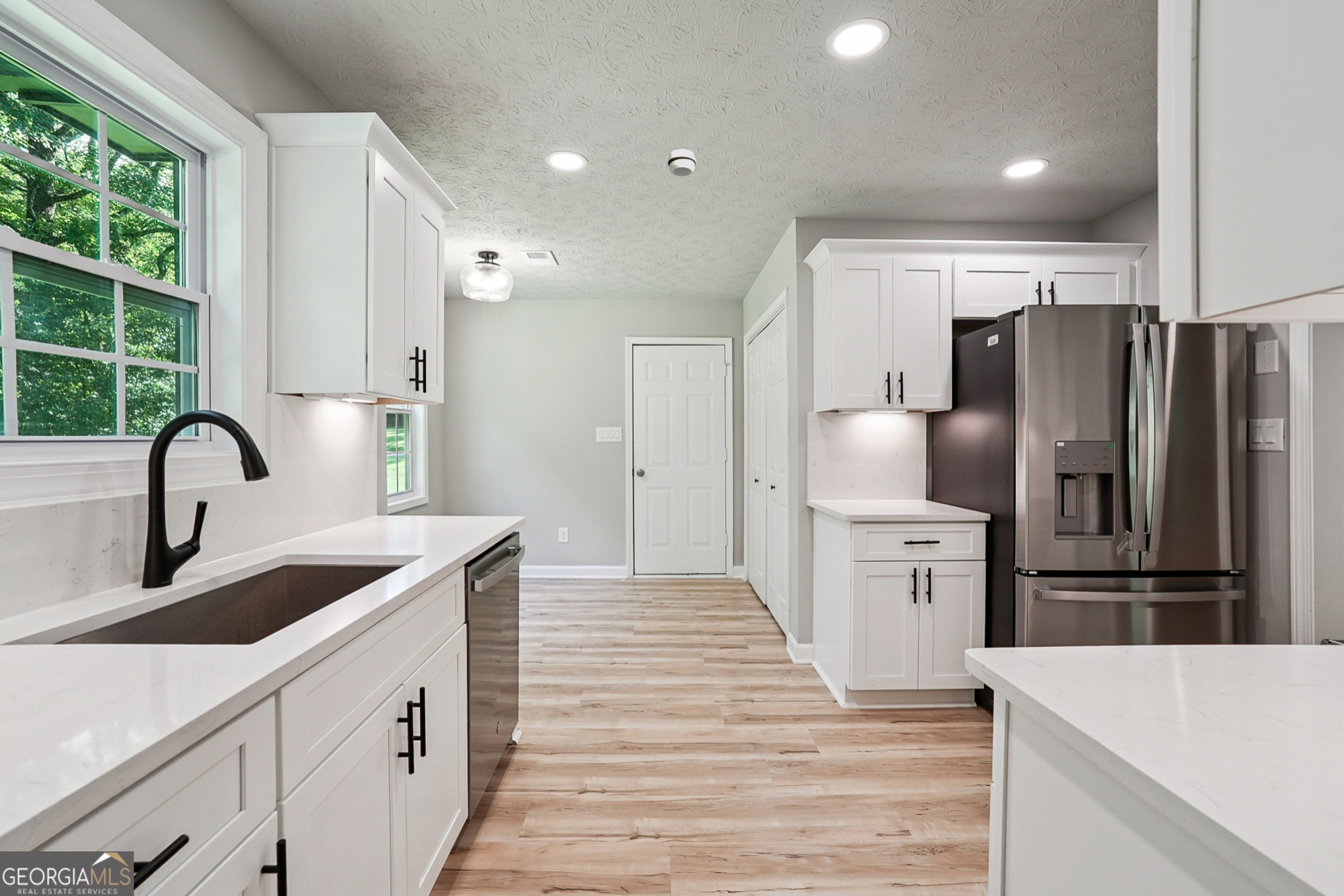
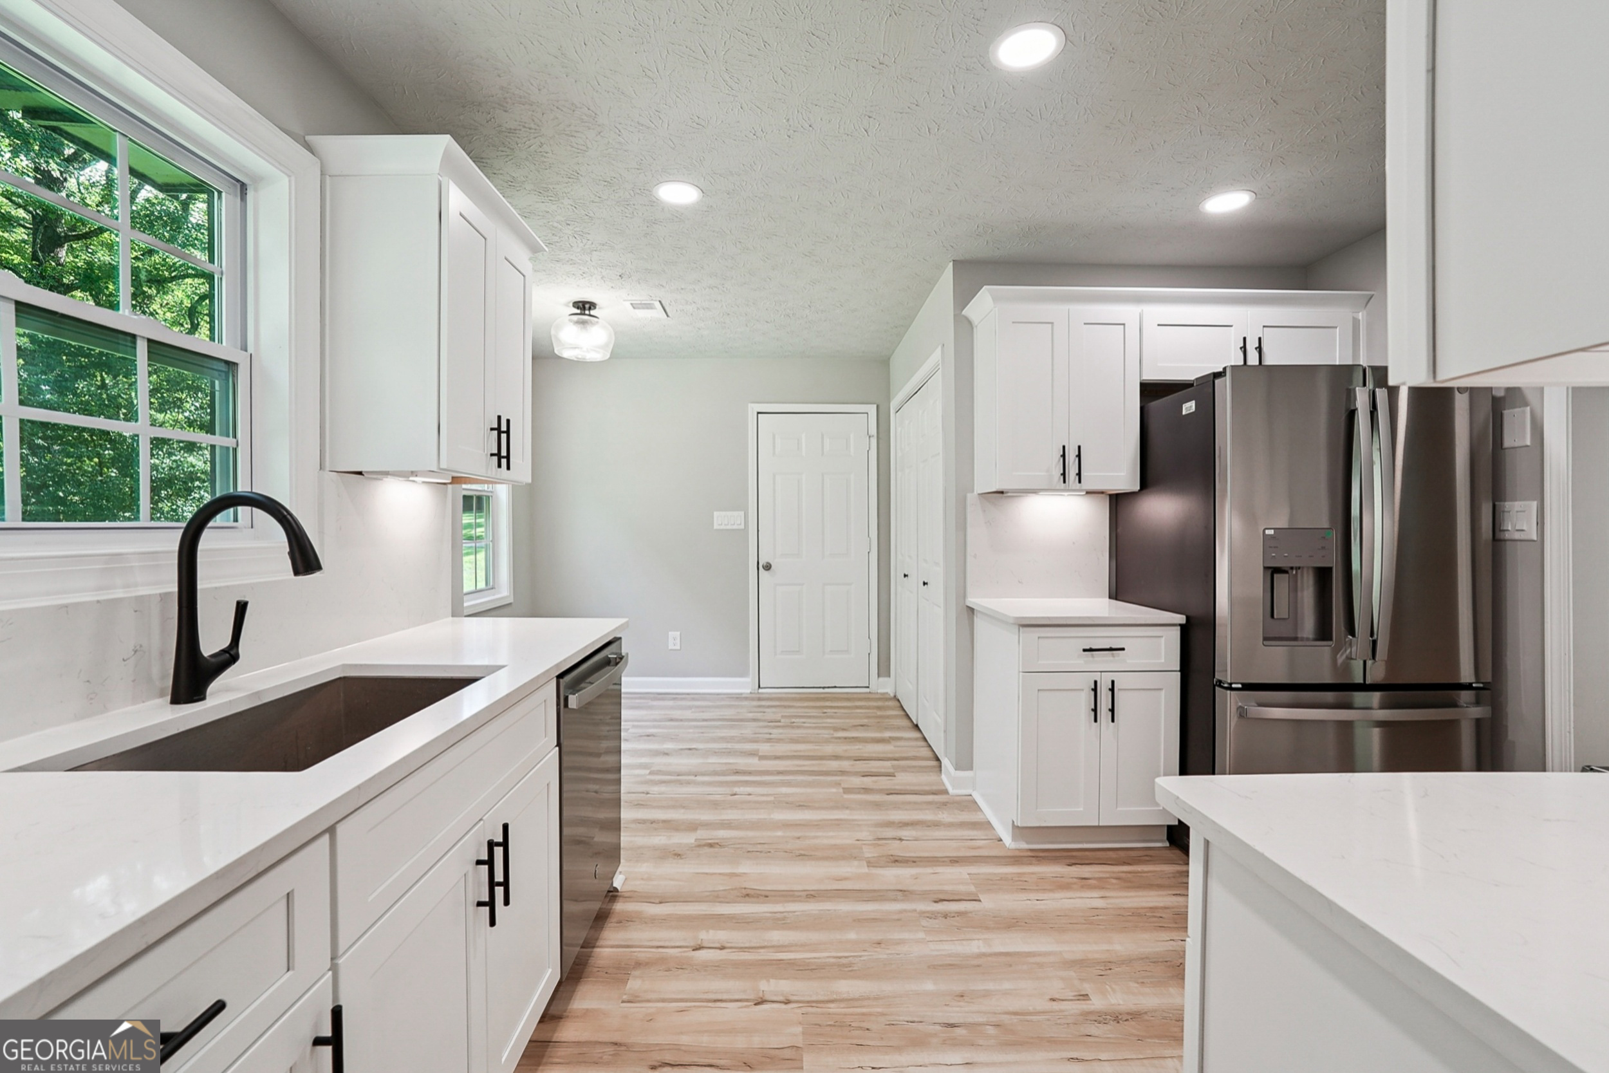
- smoke detector [667,148,697,177]
